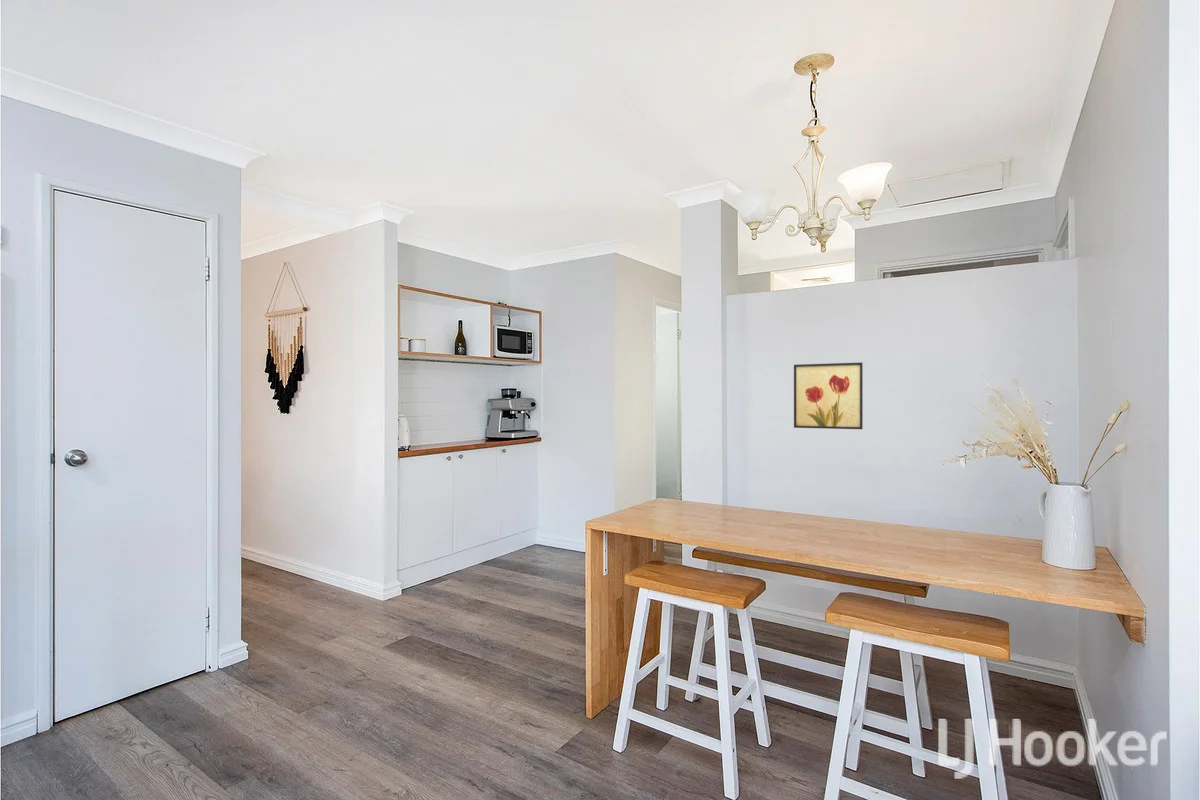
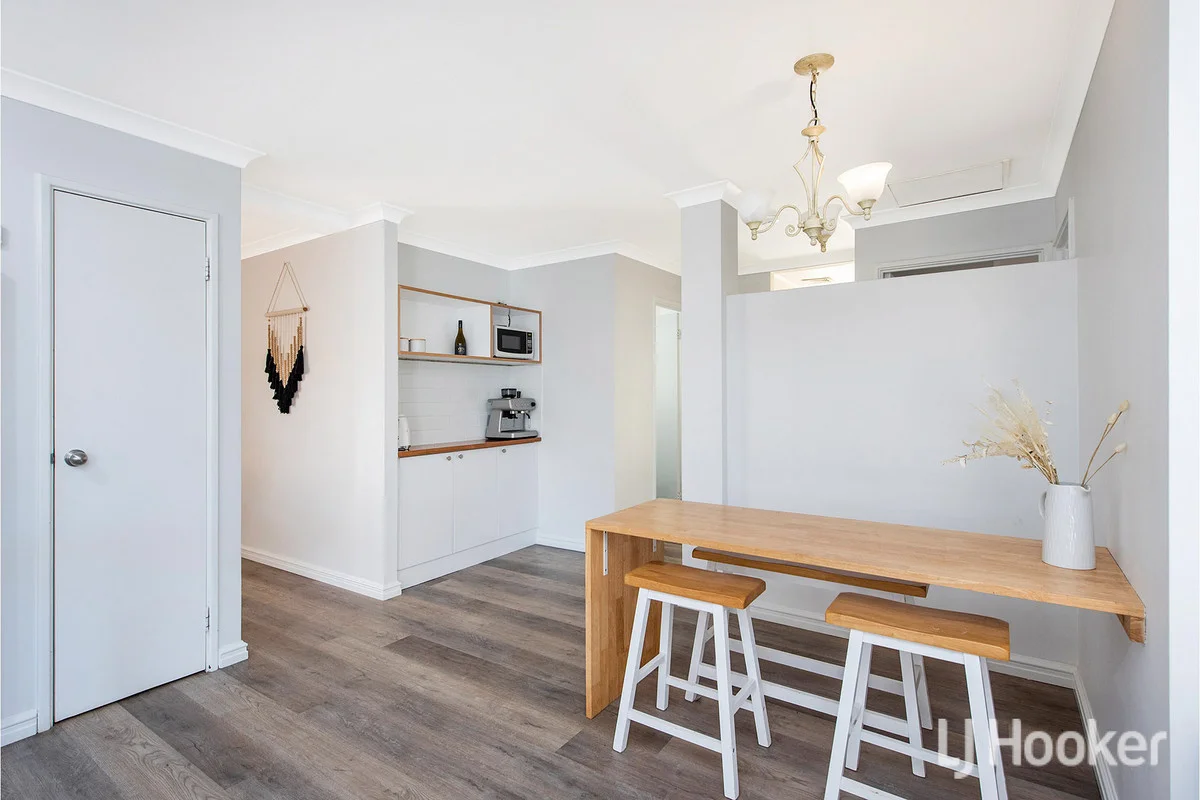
- wall art [793,361,864,430]
